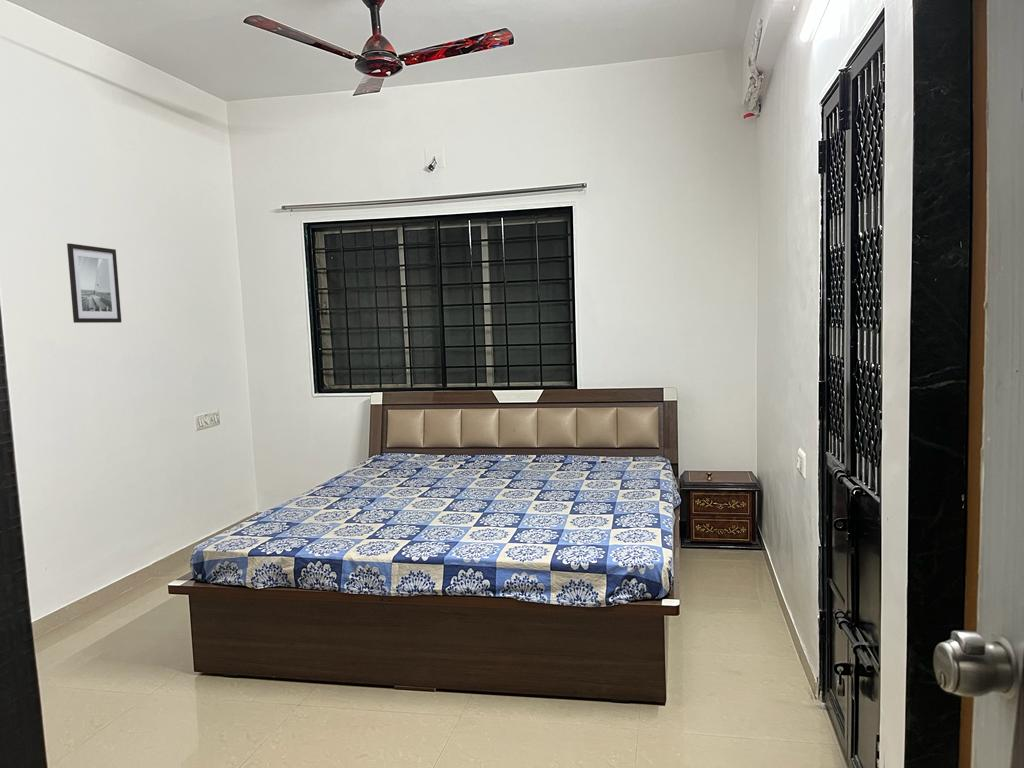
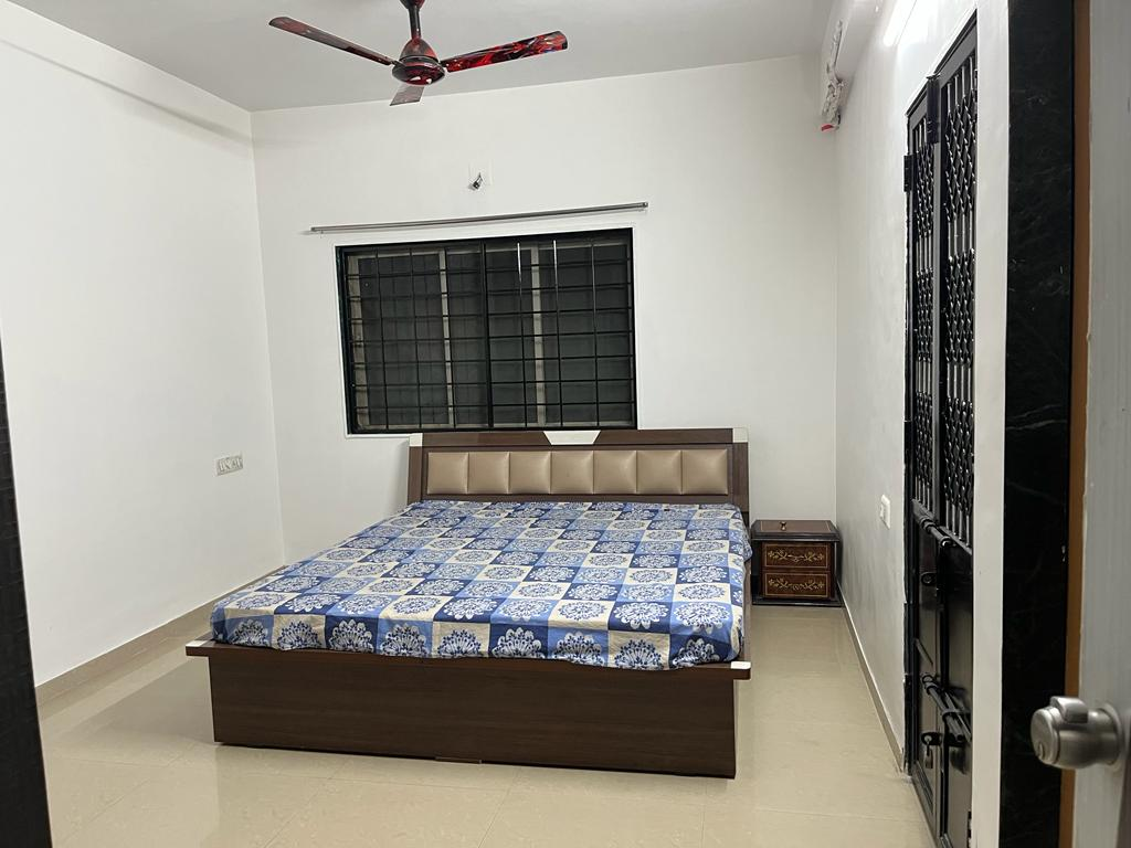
- wall art [66,242,122,324]
